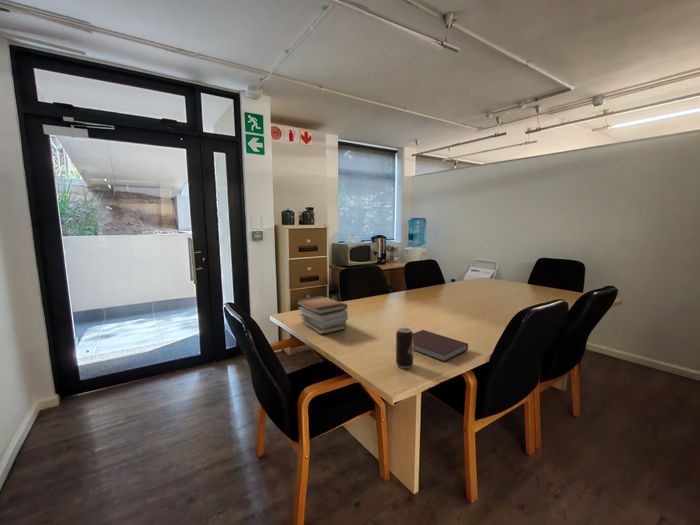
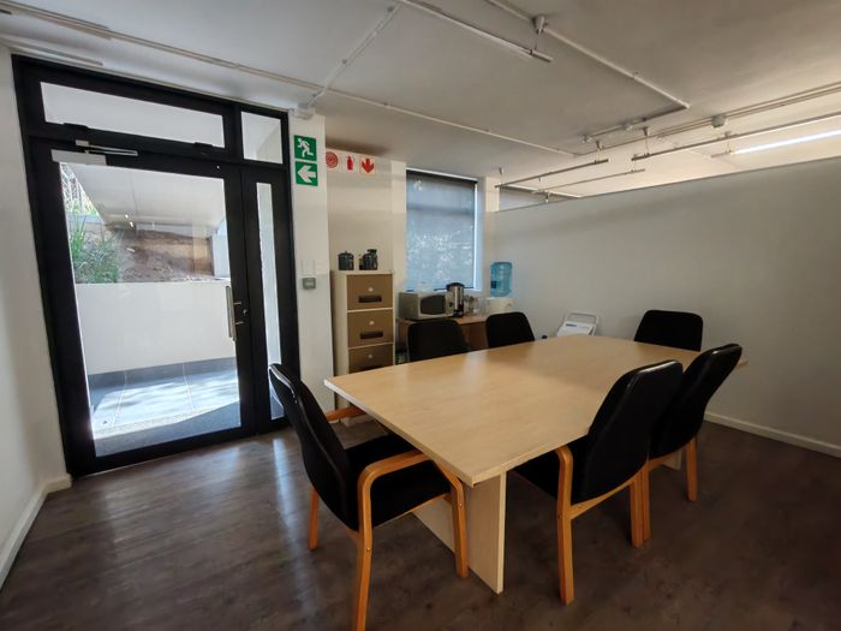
- book stack [296,295,349,335]
- notebook [413,329,469,363]
- beverage can [395,327,414,369]
